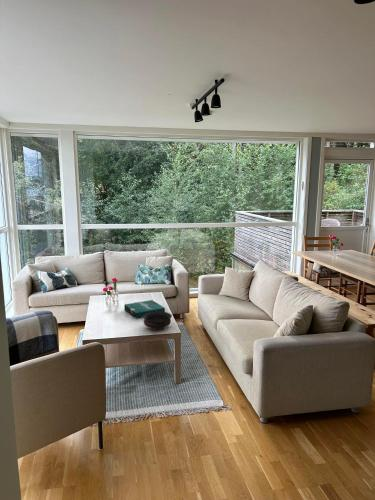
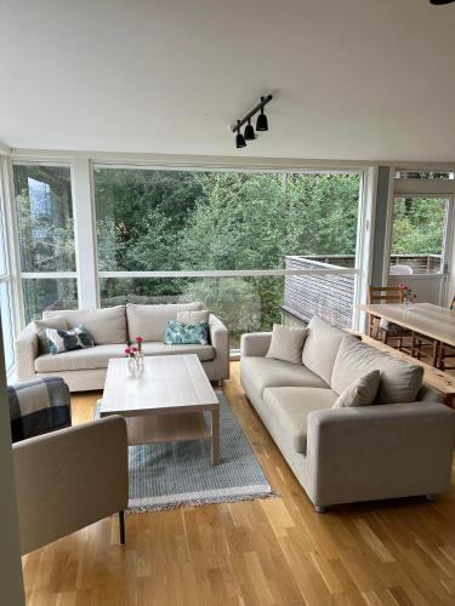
- bowl [142,311,173,331]
- pizza box [123,299,166,320]
